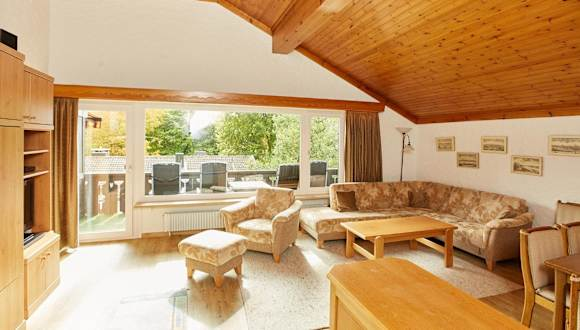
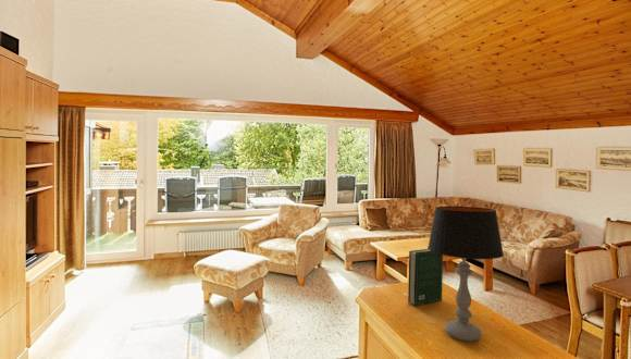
+ table lamp [426,206,505,343]
+ book [407,248,444,307]
